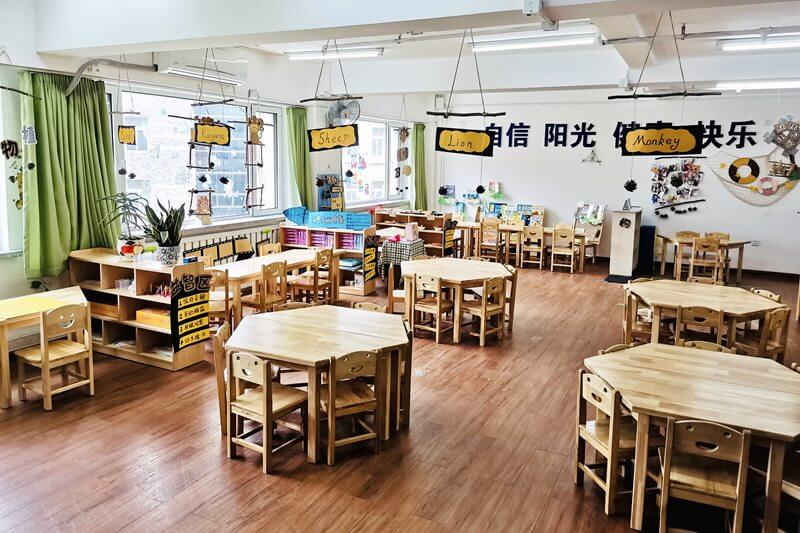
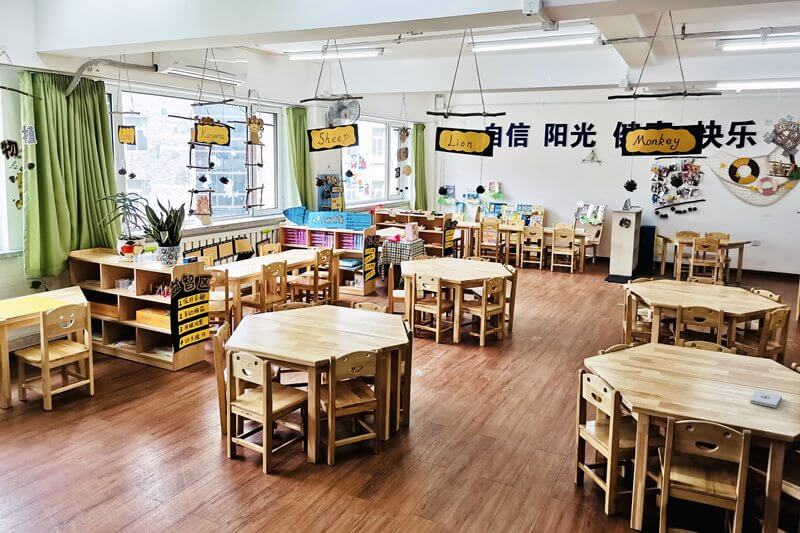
+ notepad [749,389,783,409]
